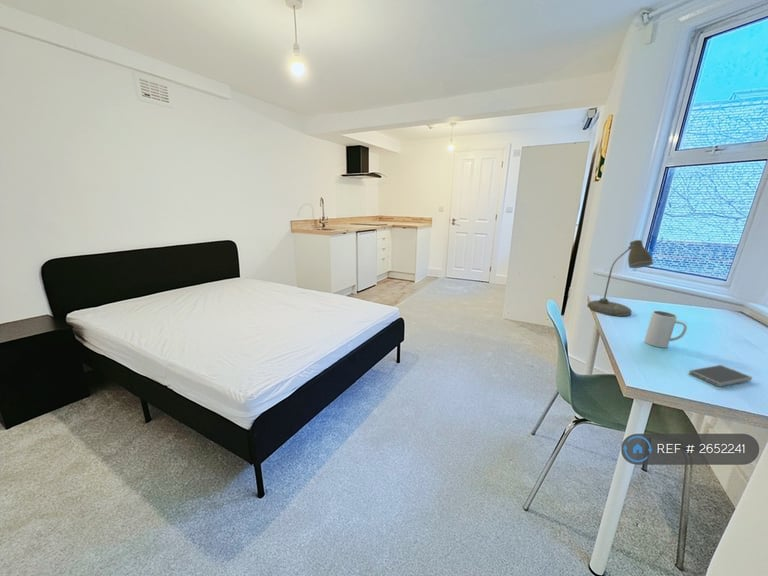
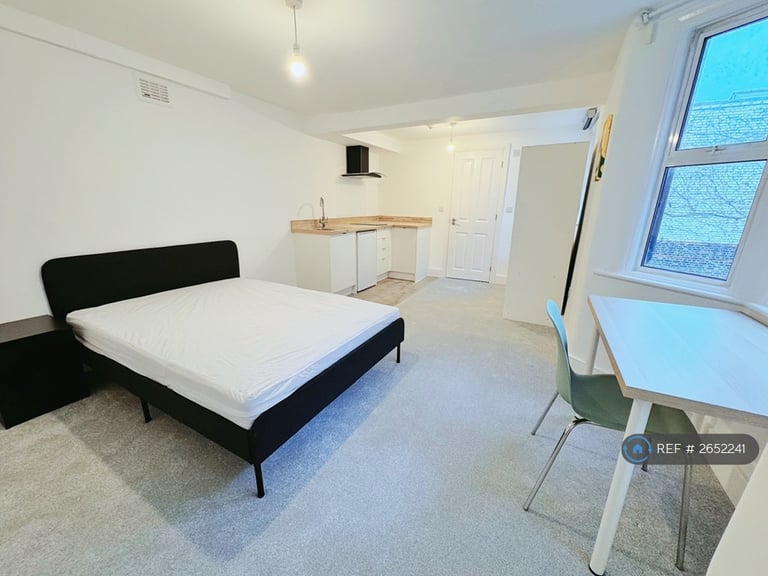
- mug [643,310,688,349]
- smartphone [688,364,753,388]
- desk lamp [586,239,654,317]
